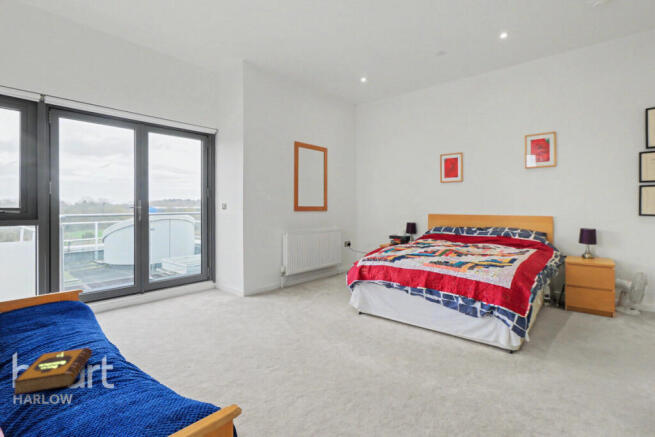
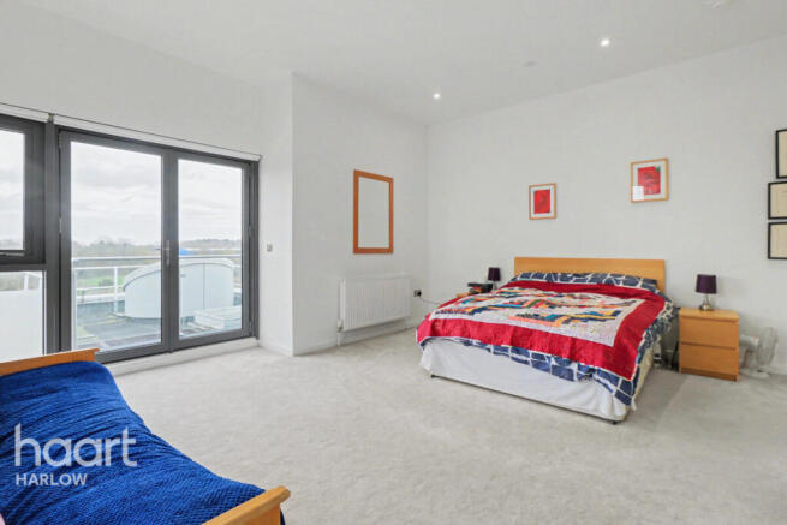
- hardback book [12,347,93,396]
